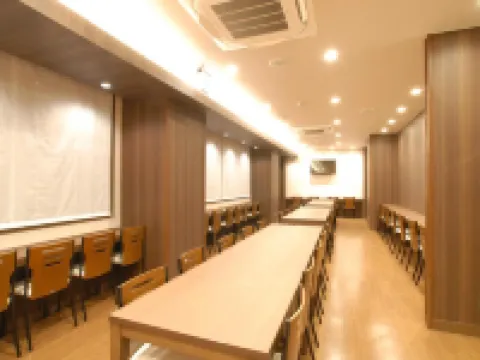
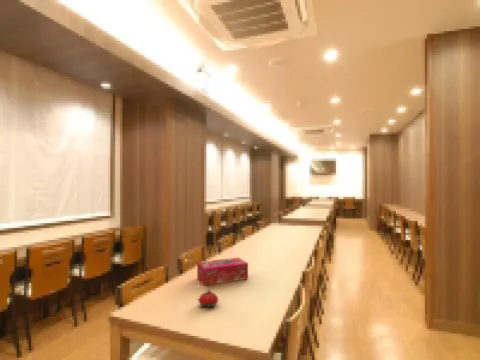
+ tissue box [196,256,249,287]
+ flower [196,273,220,308]
